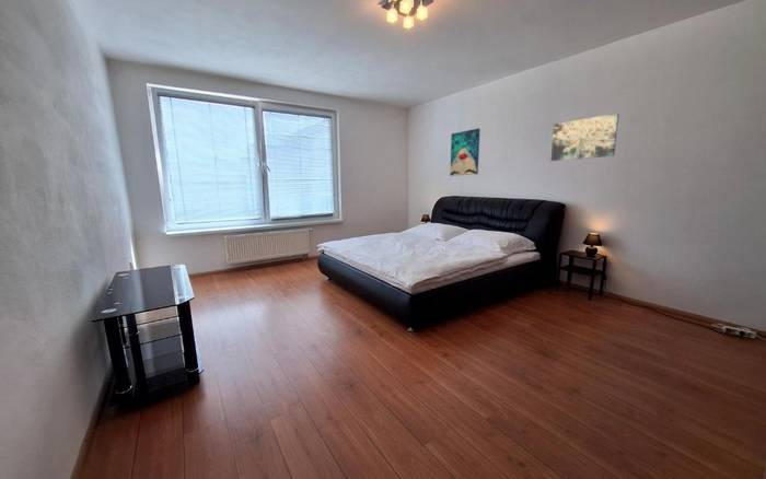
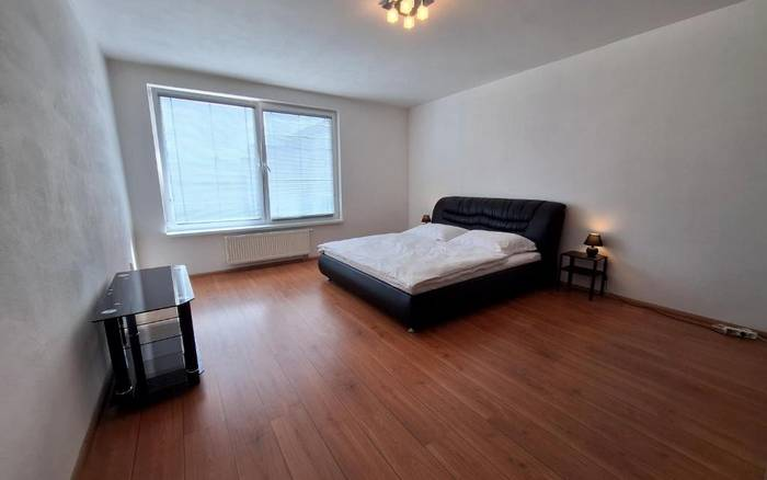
- wall art [449,128,481,177]
- wall art [549,112,620,162]
